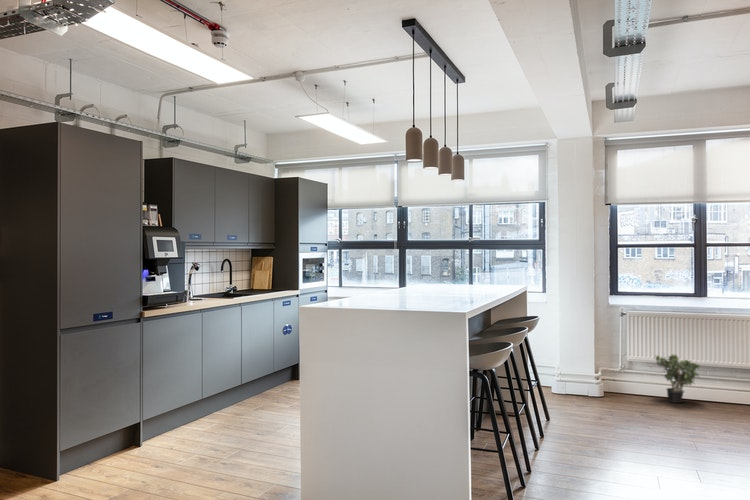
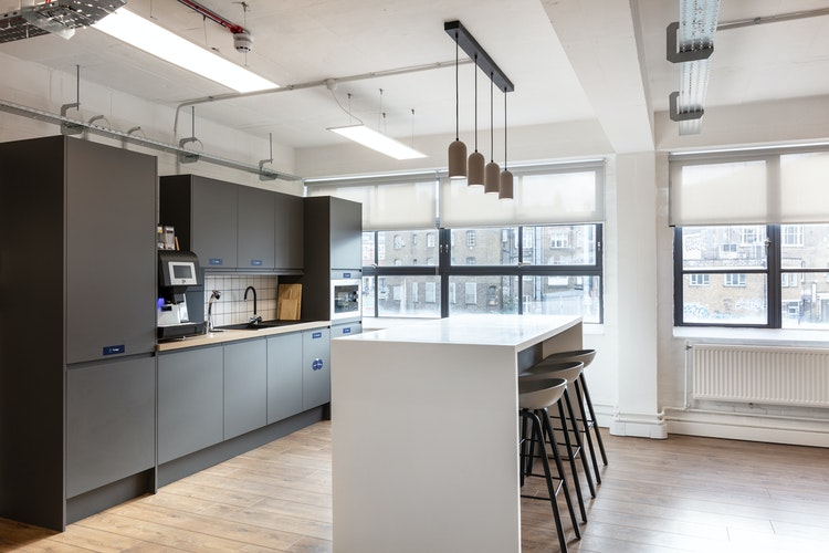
- potted plant [652,353,701,404]
